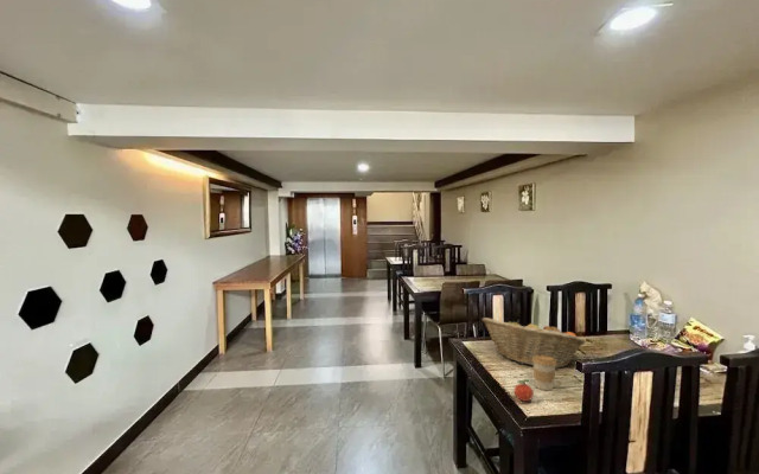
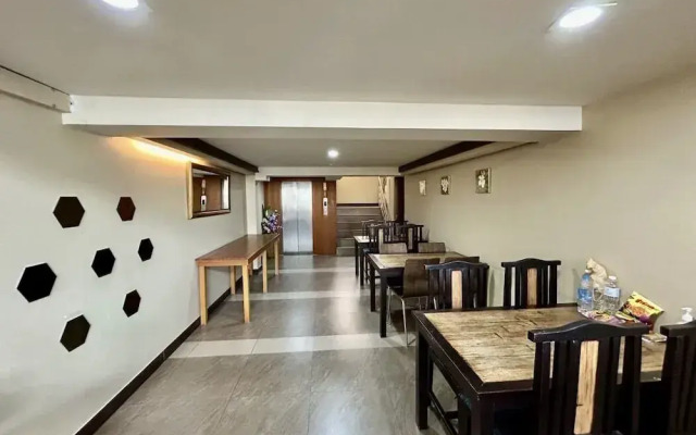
- fruit basket [480,316,587,370]
- coffee cup [532,356,556,391]
- apple [514,378,535,403]
